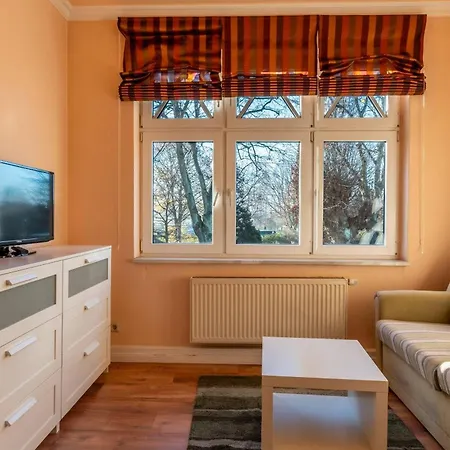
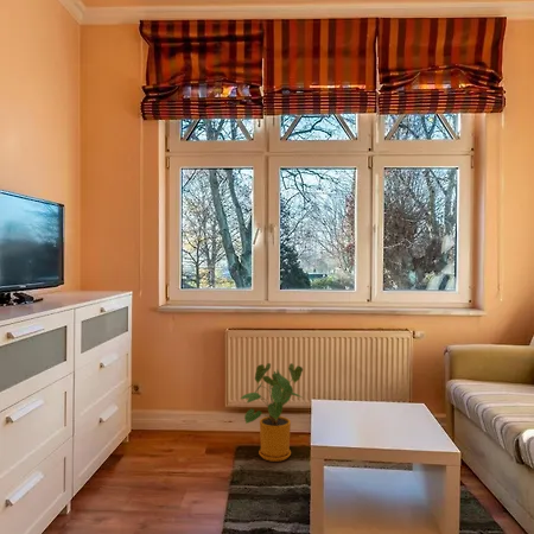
+ house plant [240,362,306,463]
